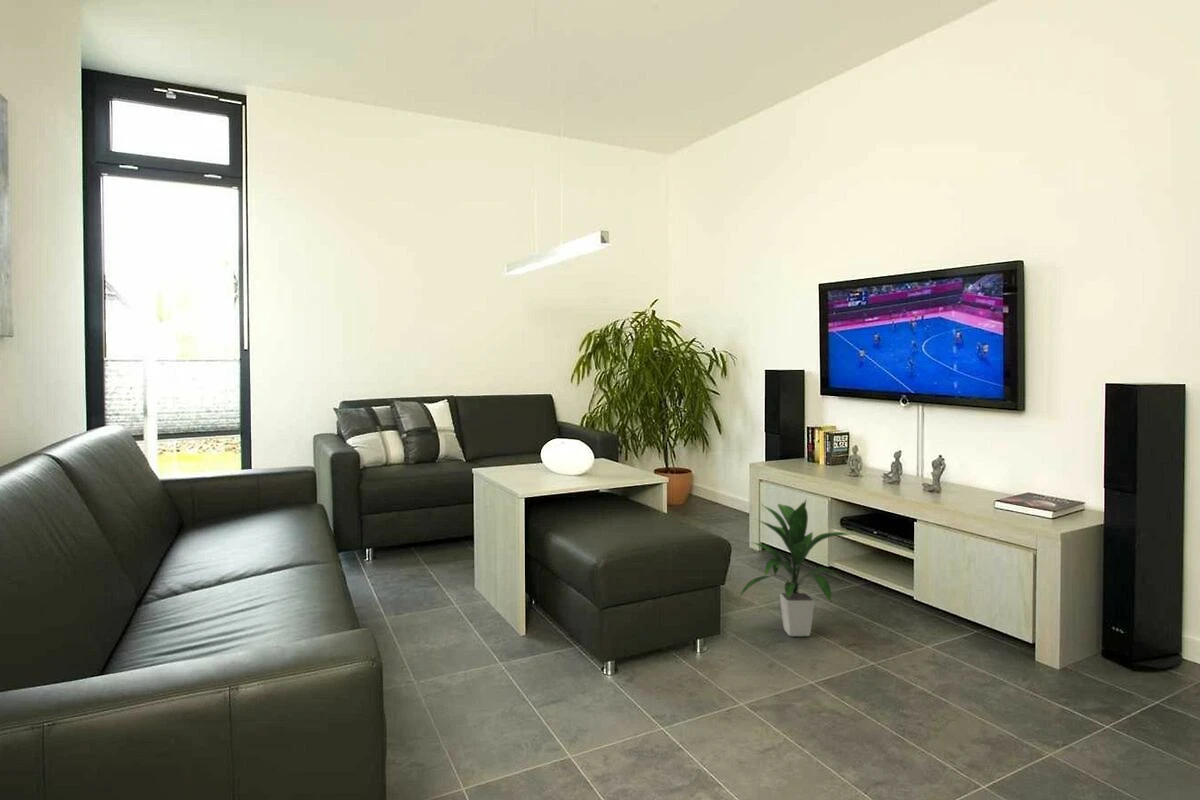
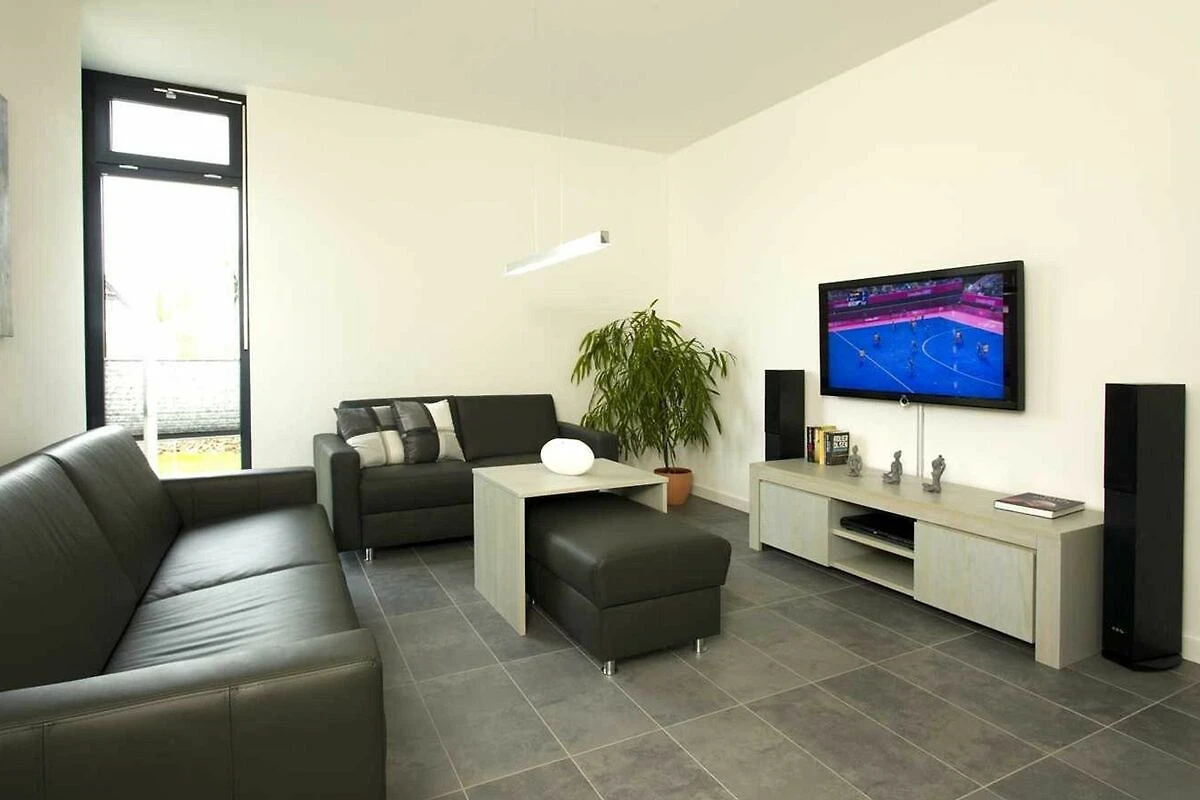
- indoor plant [736,499,853,637]
